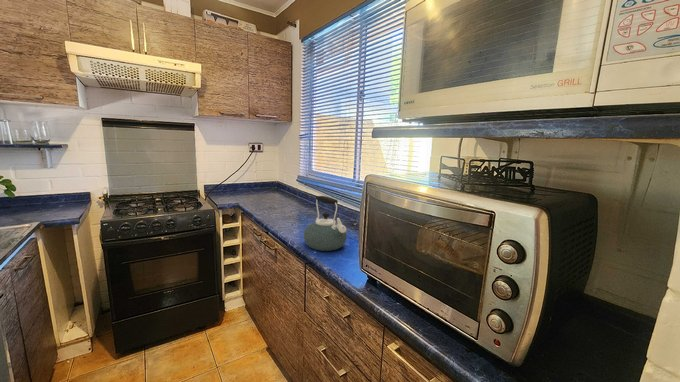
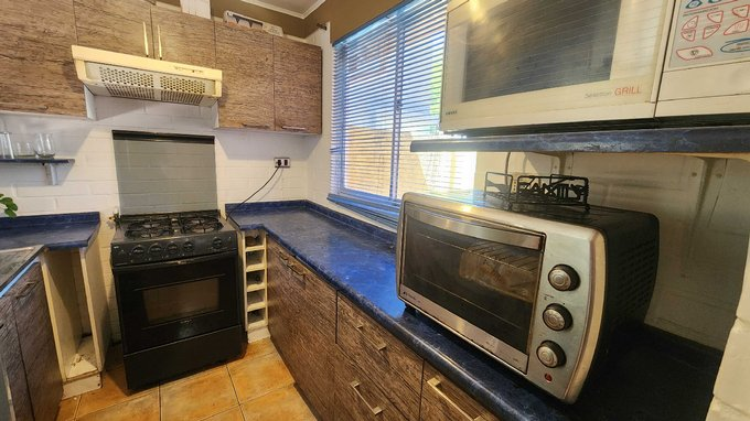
- kettle [303,195,348,252]
